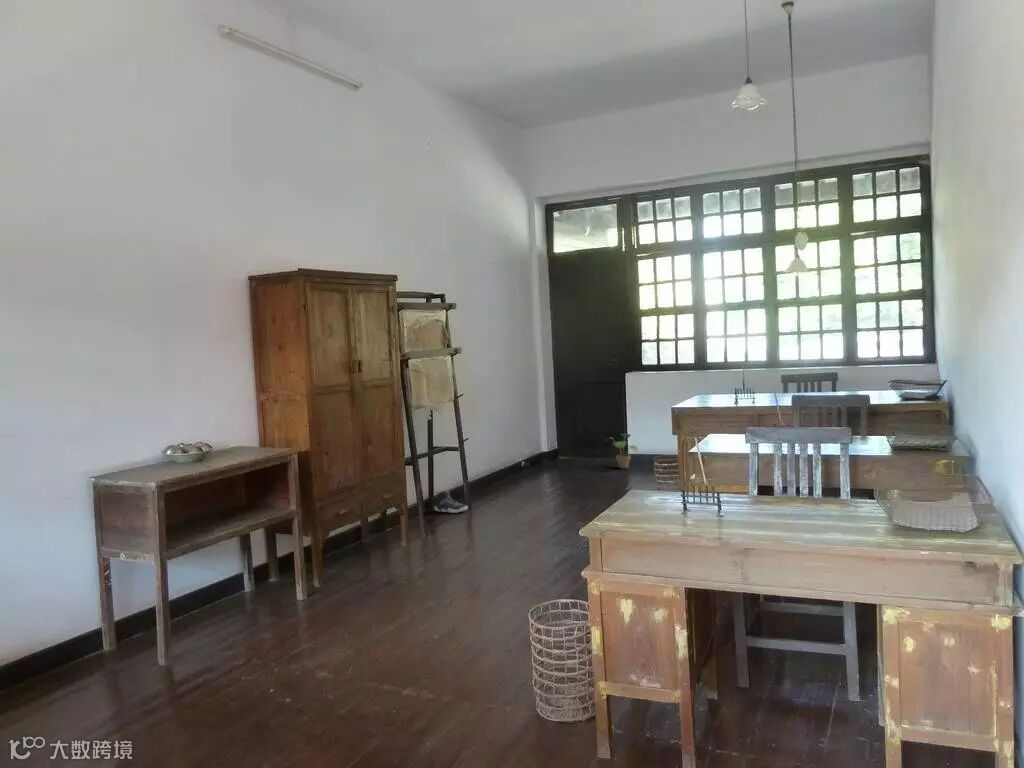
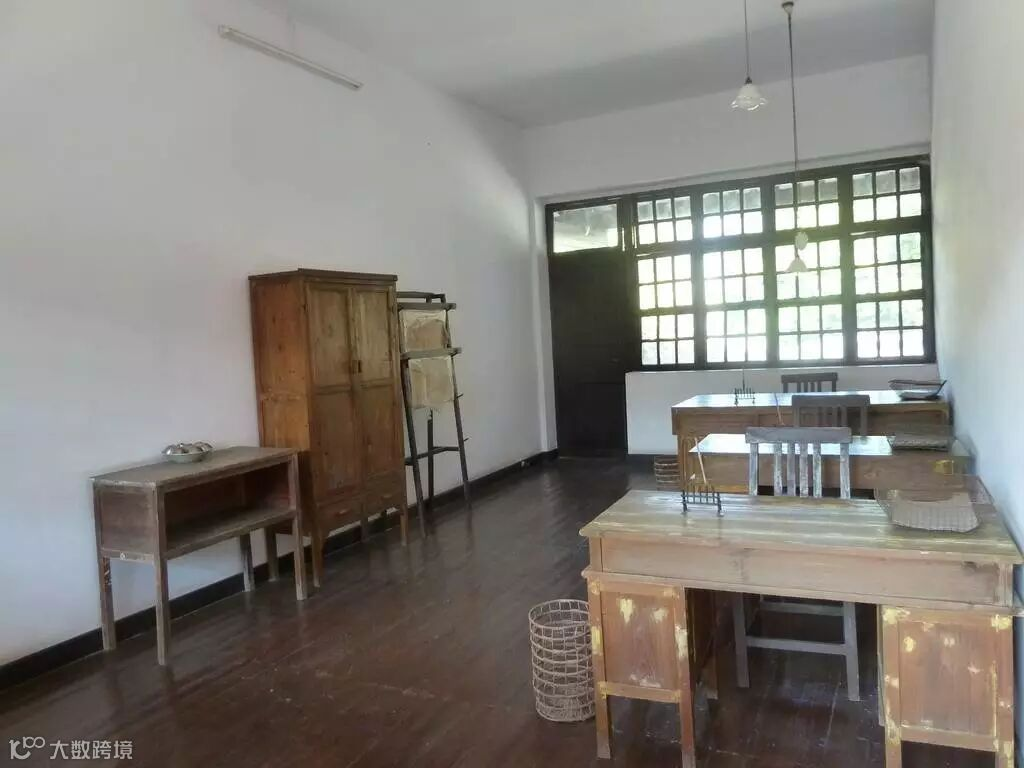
- potted plant [604,433,639,469]
- sneaker [434,488,468,514]
